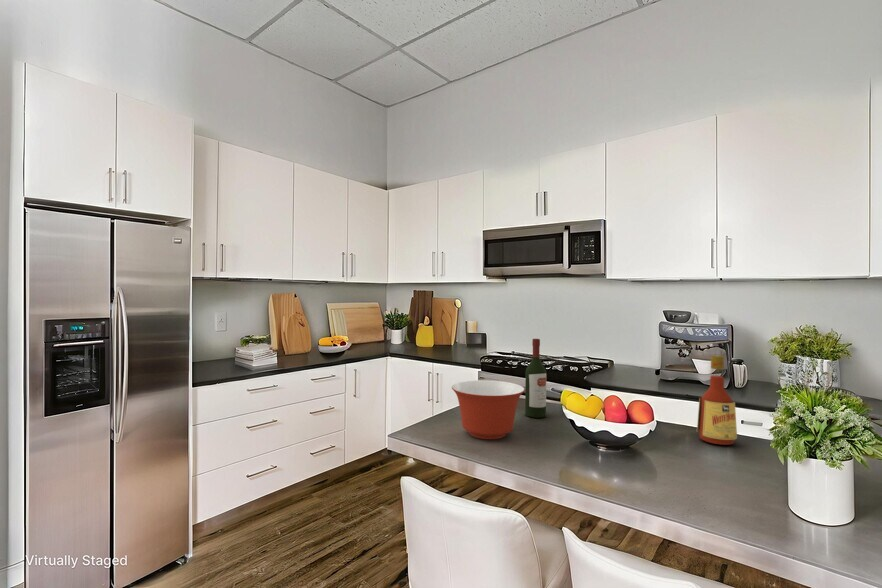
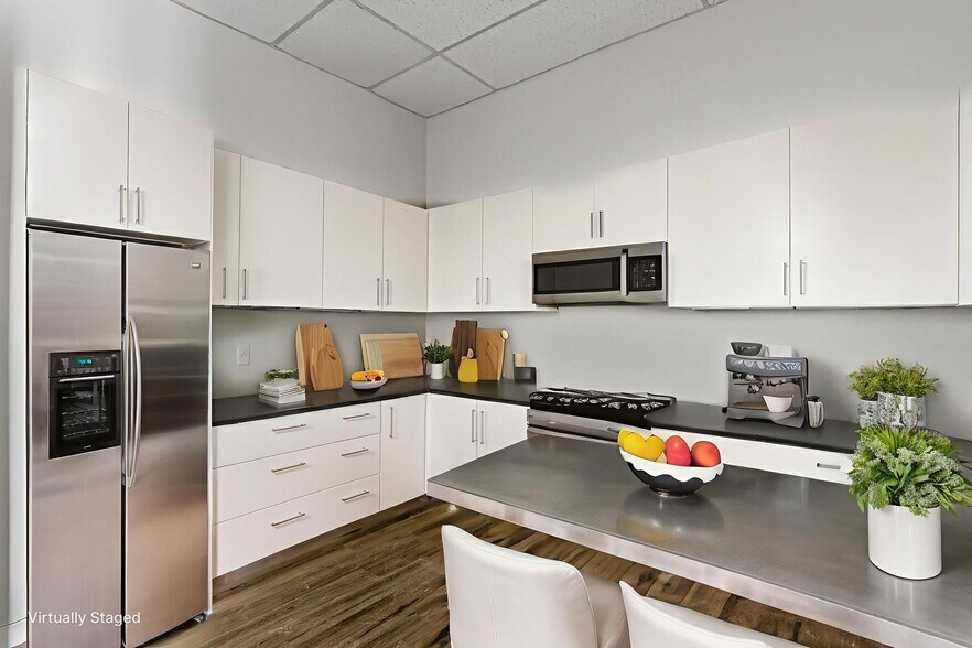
- mixing bowl [451,379,525,440]
- wine bottle [524,338,547,419]
- bottle [696,354,738,446]
